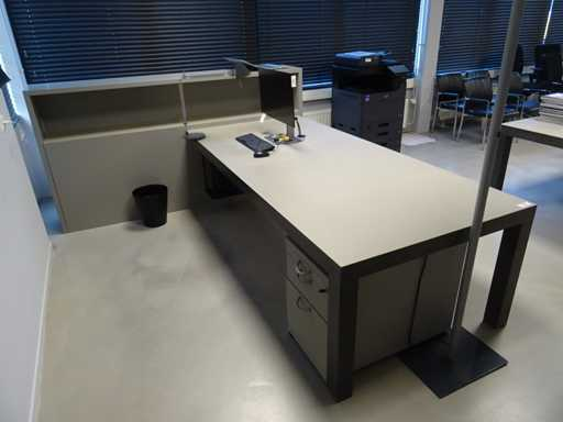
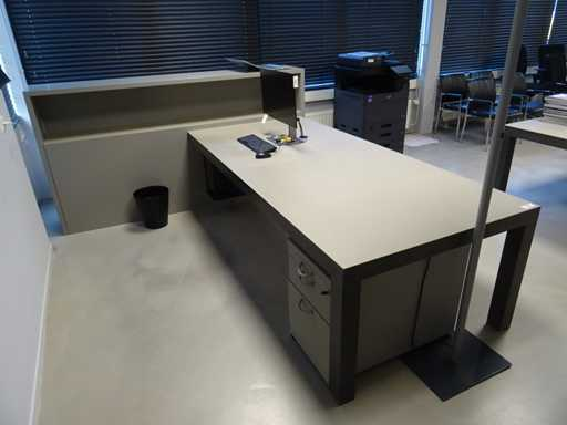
- desk lamp [178,62,252,141]
